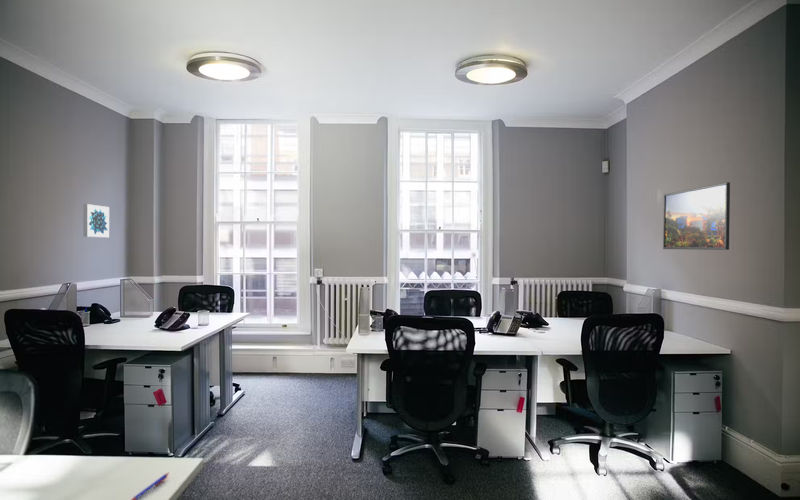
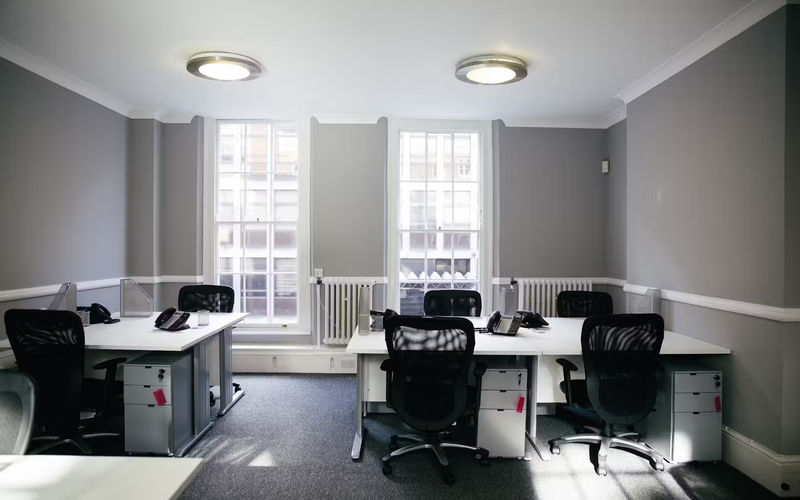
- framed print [662,181,731,251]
- pen [130,472,170,500]
- wall art [82,203,110,238]
